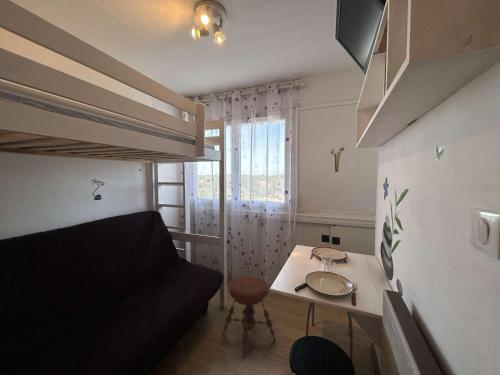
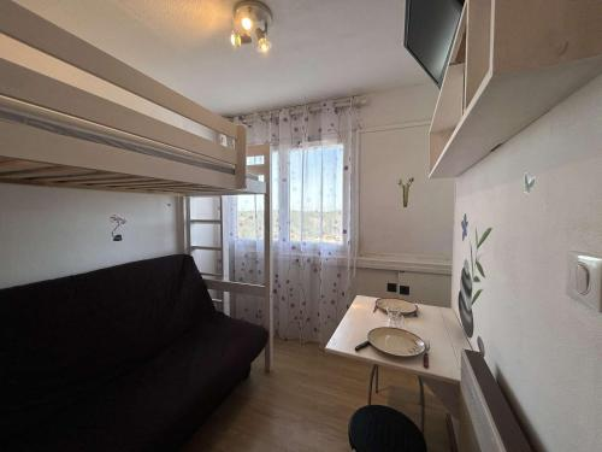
- stool [221,275,277,361]
